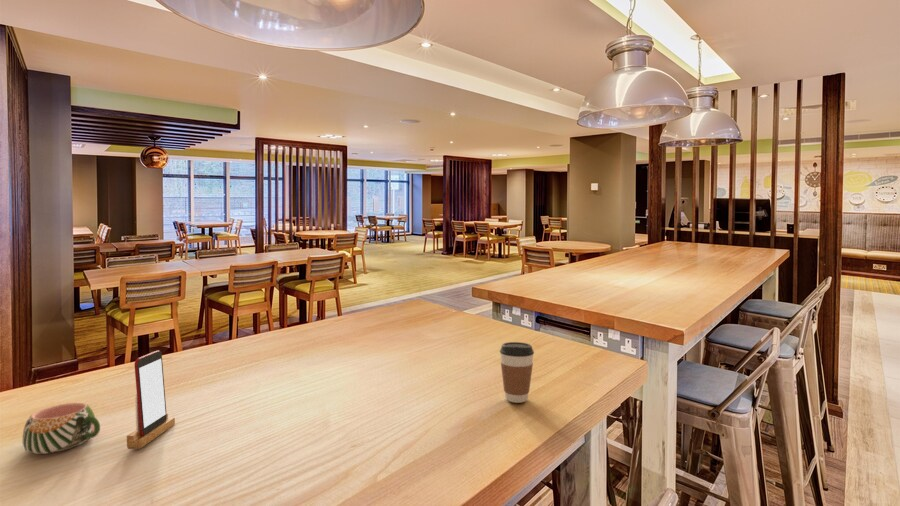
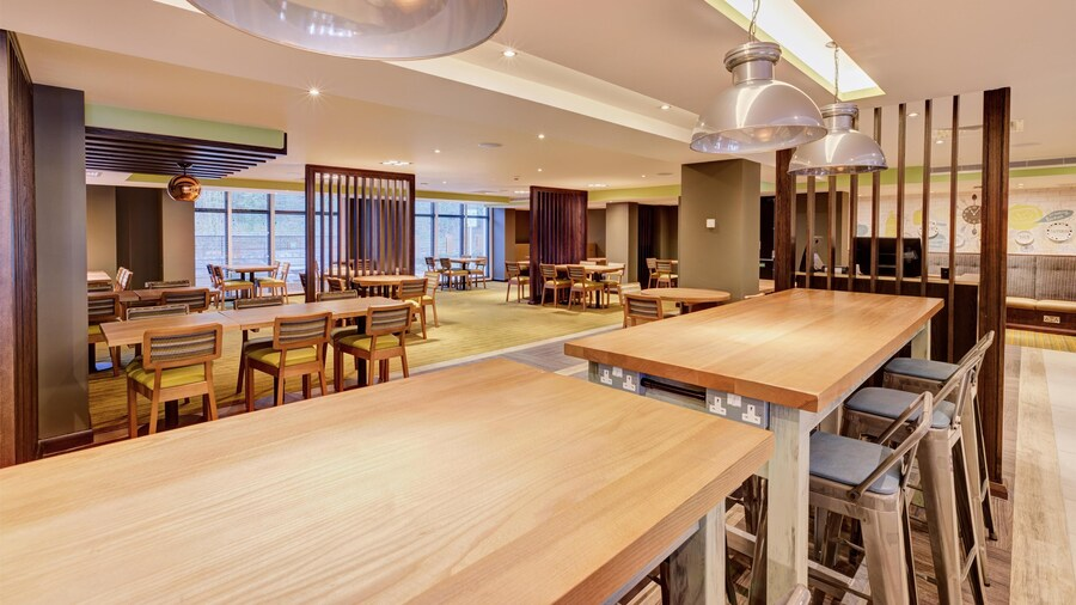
- mug [22,402,101,455]
- smartphone [126,350,176,450]
- coffee cup [499,341,535,404]
